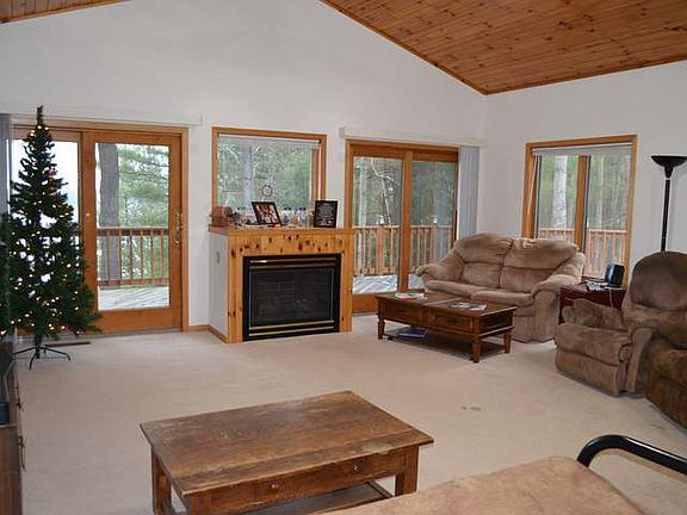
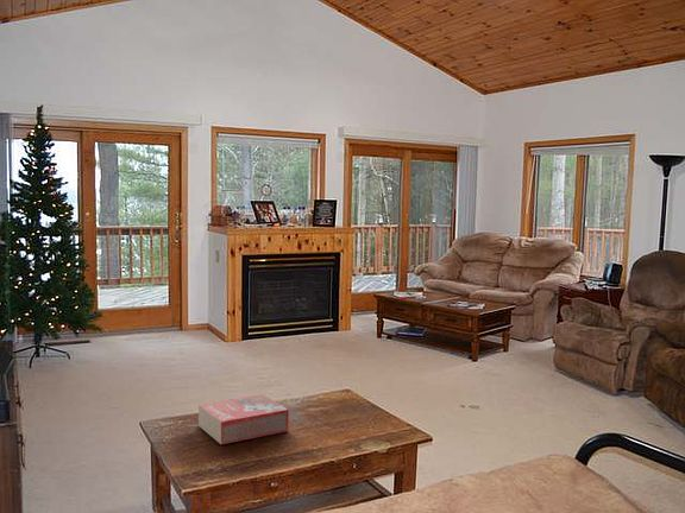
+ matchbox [197,393,290,445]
